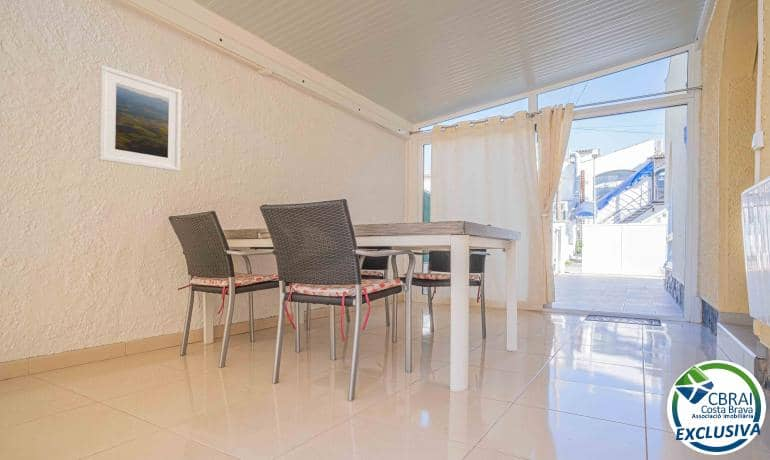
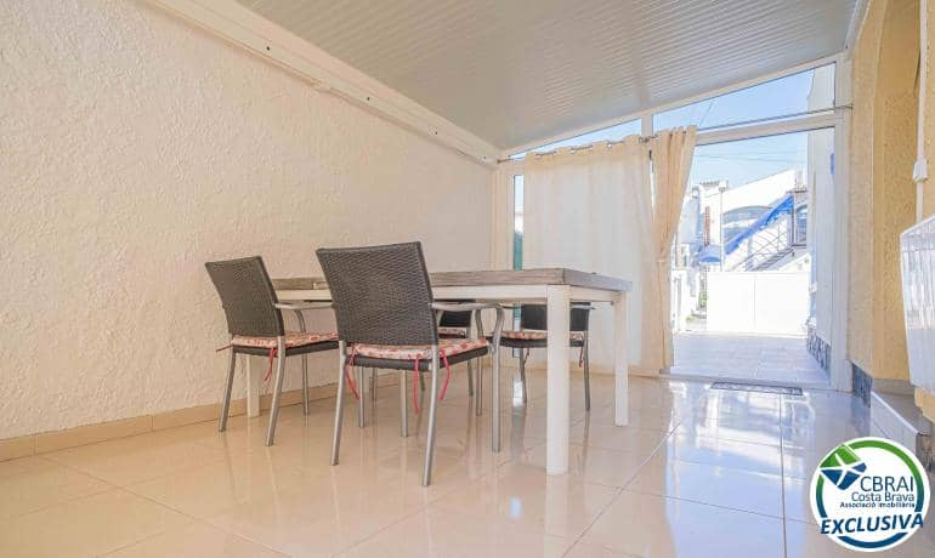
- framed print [97,64,182,172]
